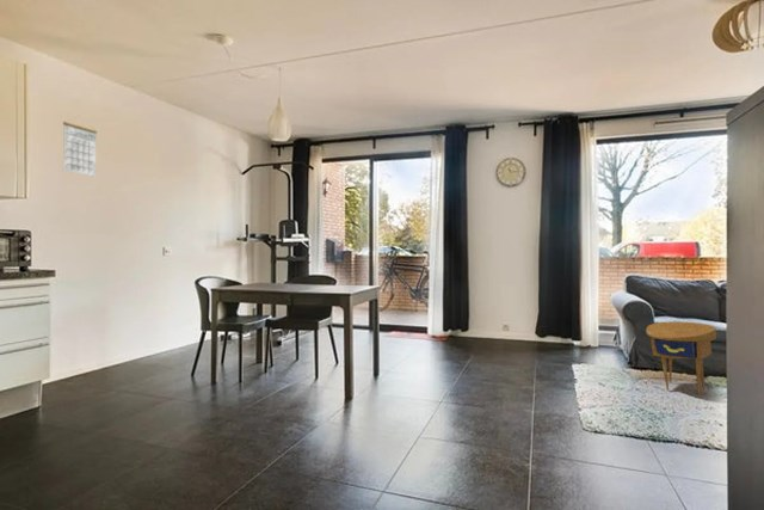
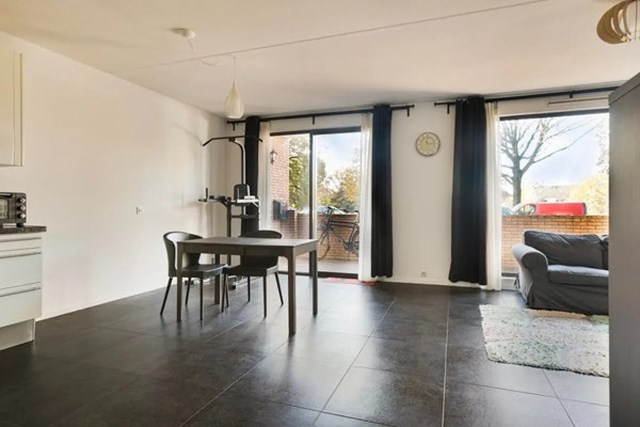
- side table [645,321,717,398]
- calendar [62,115,98,177]
